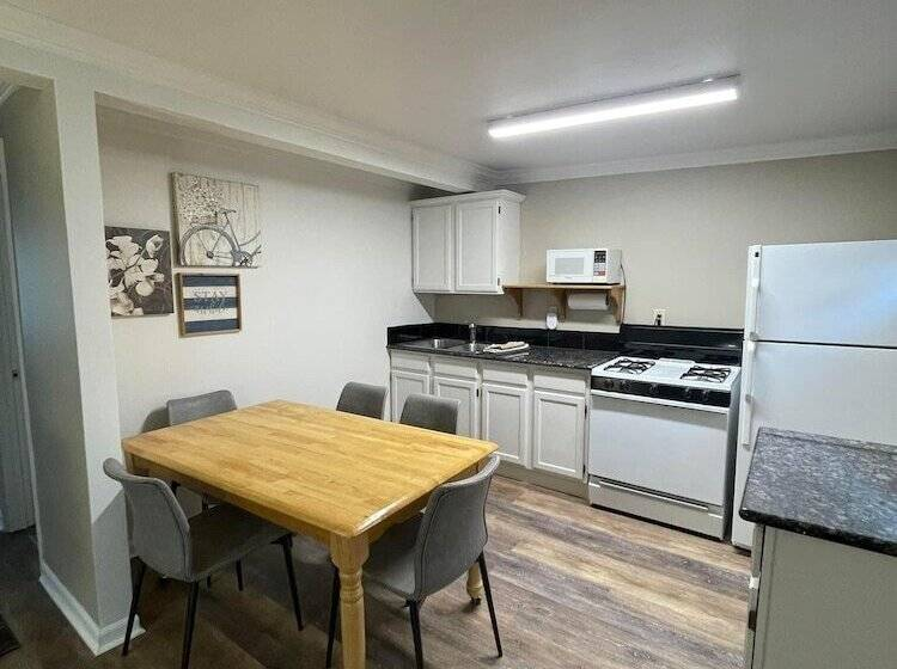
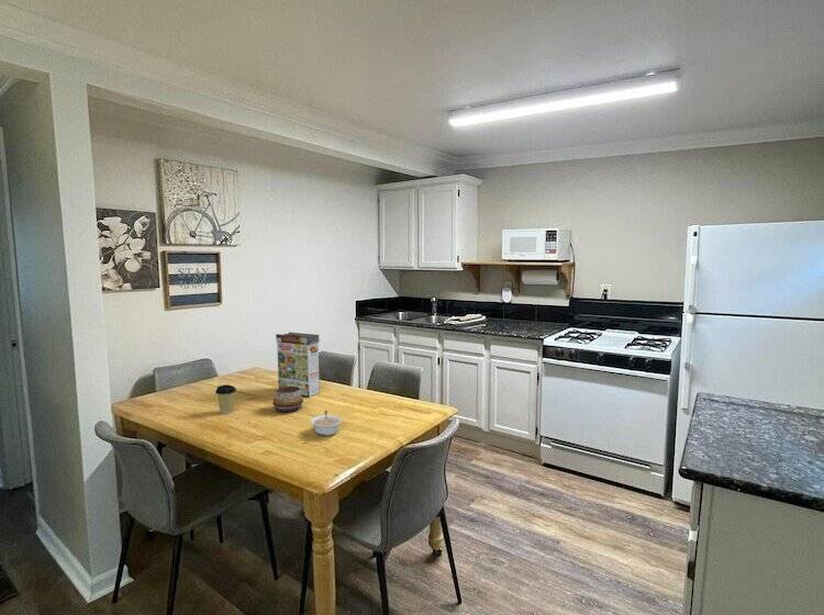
+ decorative bowl [271,387,304,413]
+ coffee cup [214,383,237,415]
+ cereal box [275,332,322,398]
+ legume [310,410,343,437]
